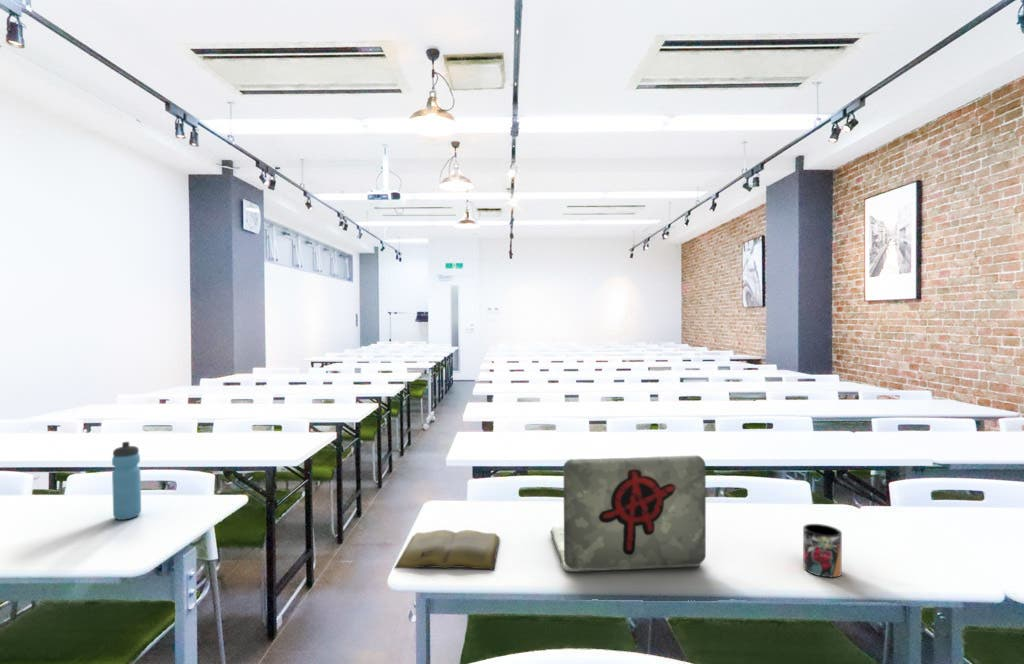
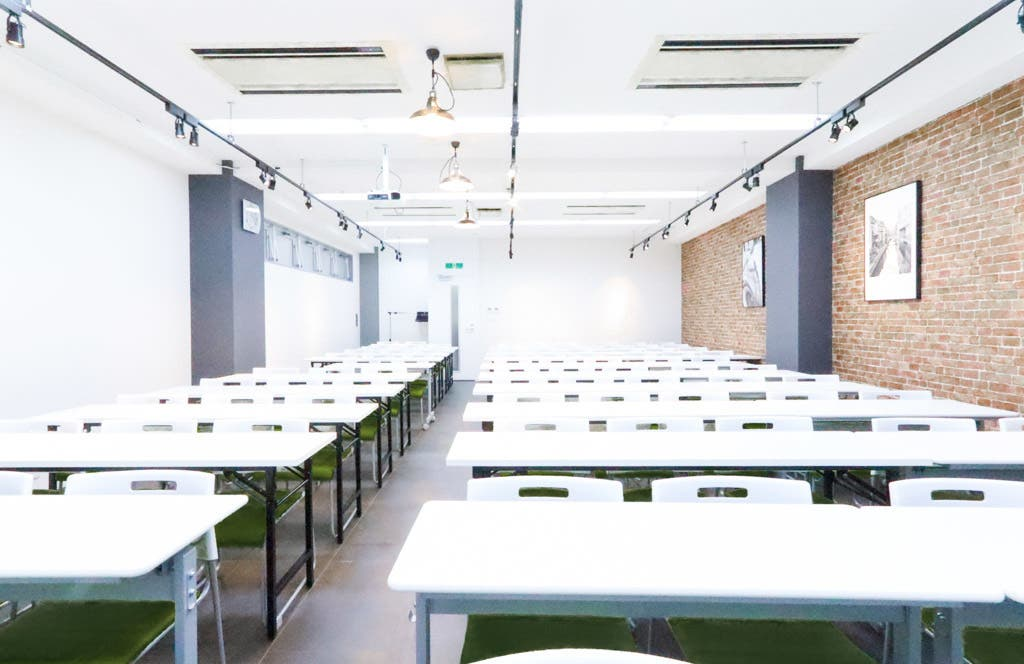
- laptop computer [549,454,707,573]
- book [394,529,501,570]
- water bottle [111,441,142,521]
- mug [802,523,843,578]
